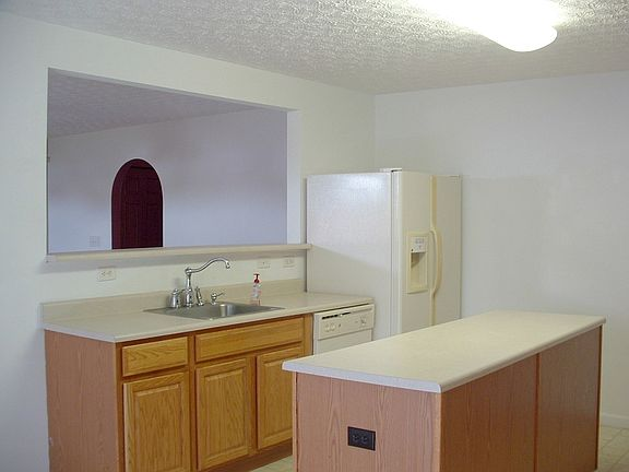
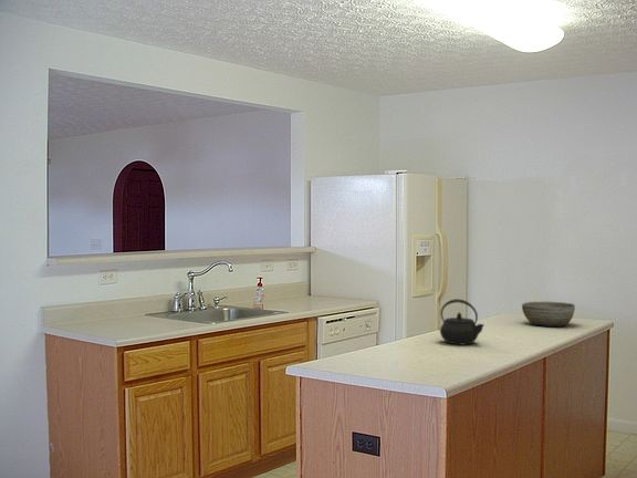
+ kettle [439,298,485,346]
+ bowl [521,301,576,328]
